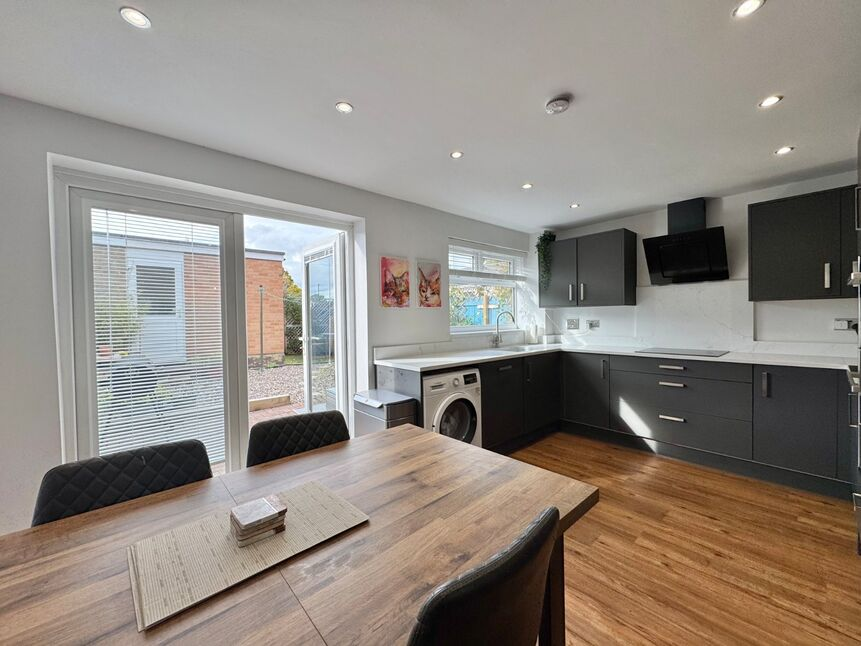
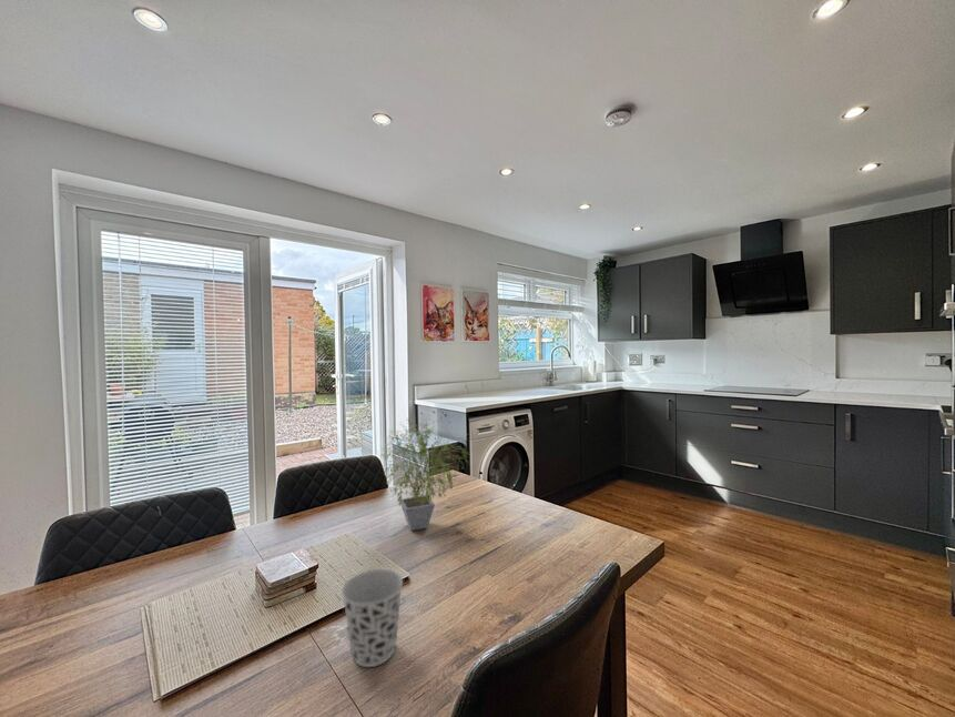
+ cup [341,568,404,668]
+ potted plant [376,418,473,532]
